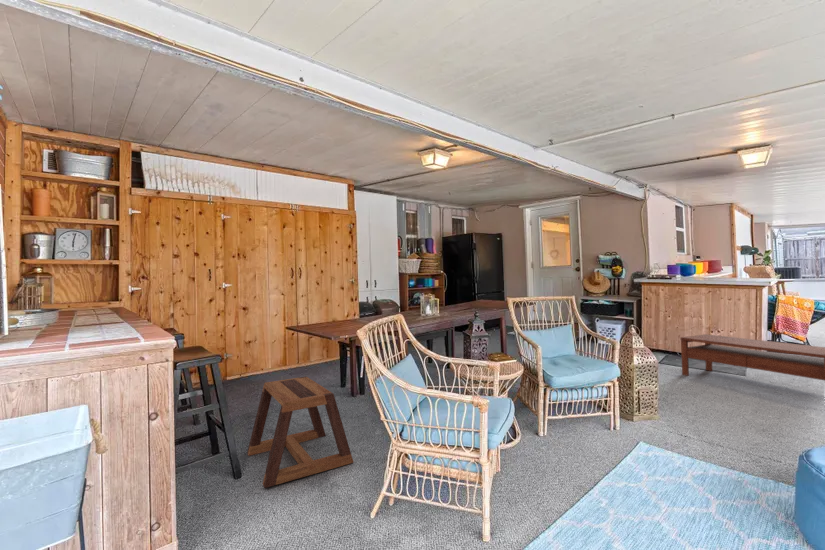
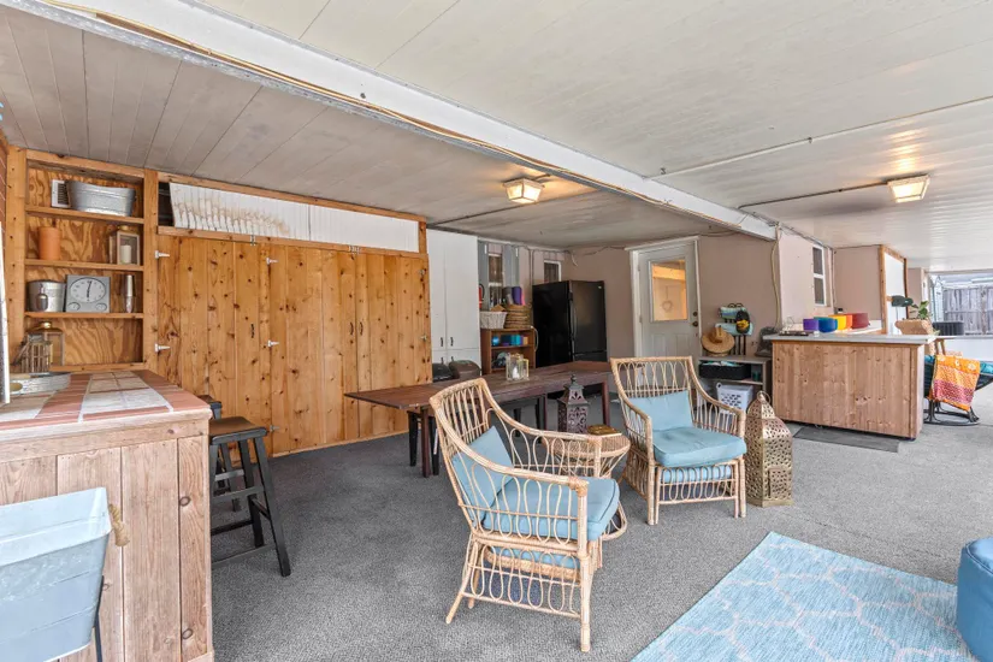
- stool [246,376,355,489]
- coffee table [680,333,825,382]
